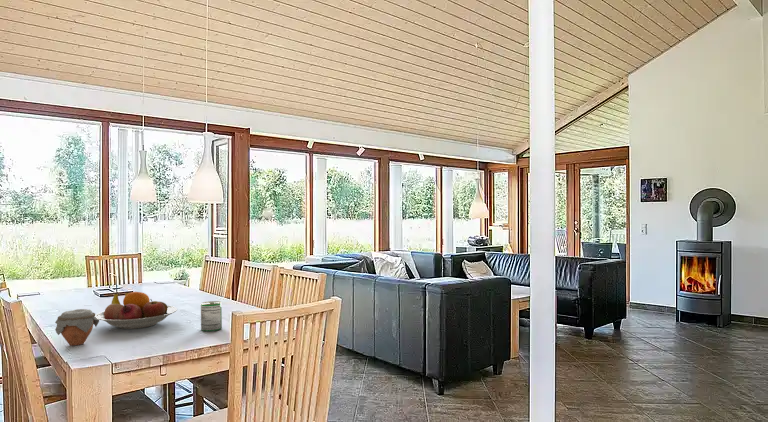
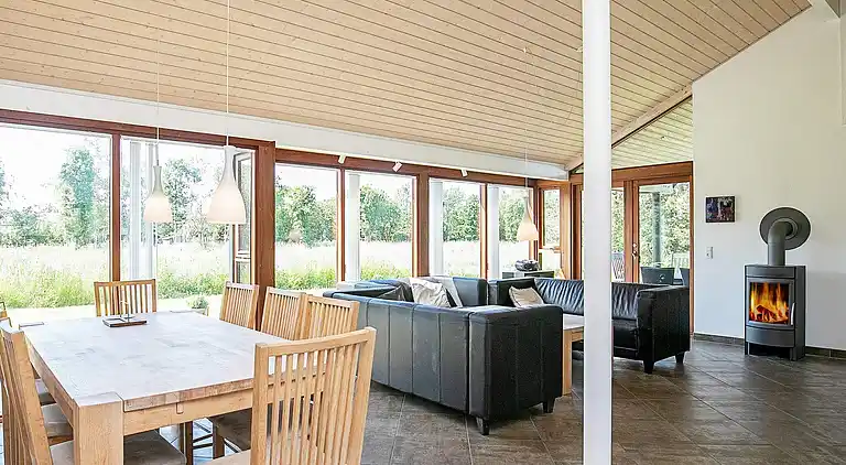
- fruit bowl [95,291,178,330]
- jar [54,308,100,347]
- can [200,300,223,333]
